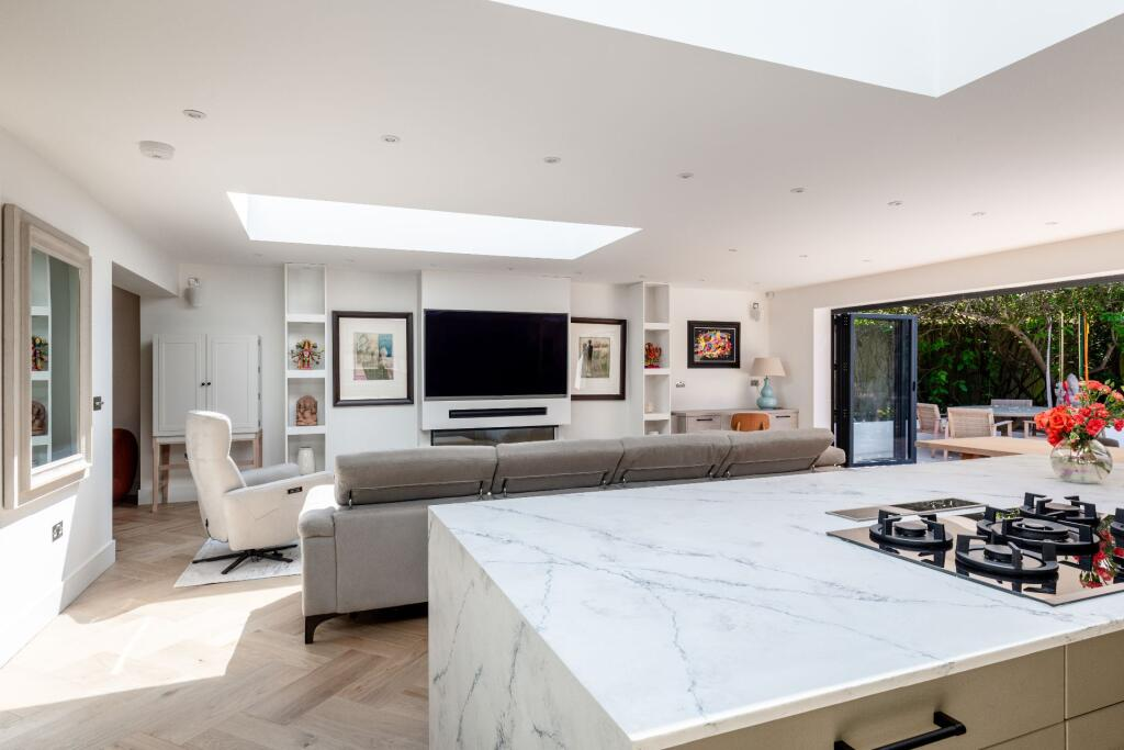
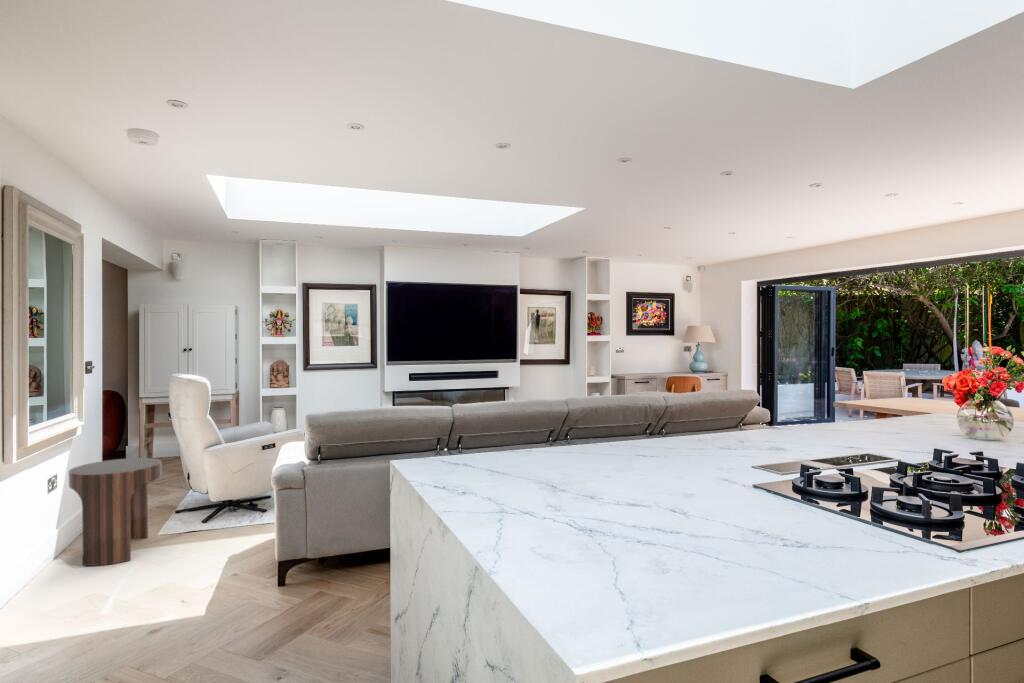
+ side table [68,457,163,567]
